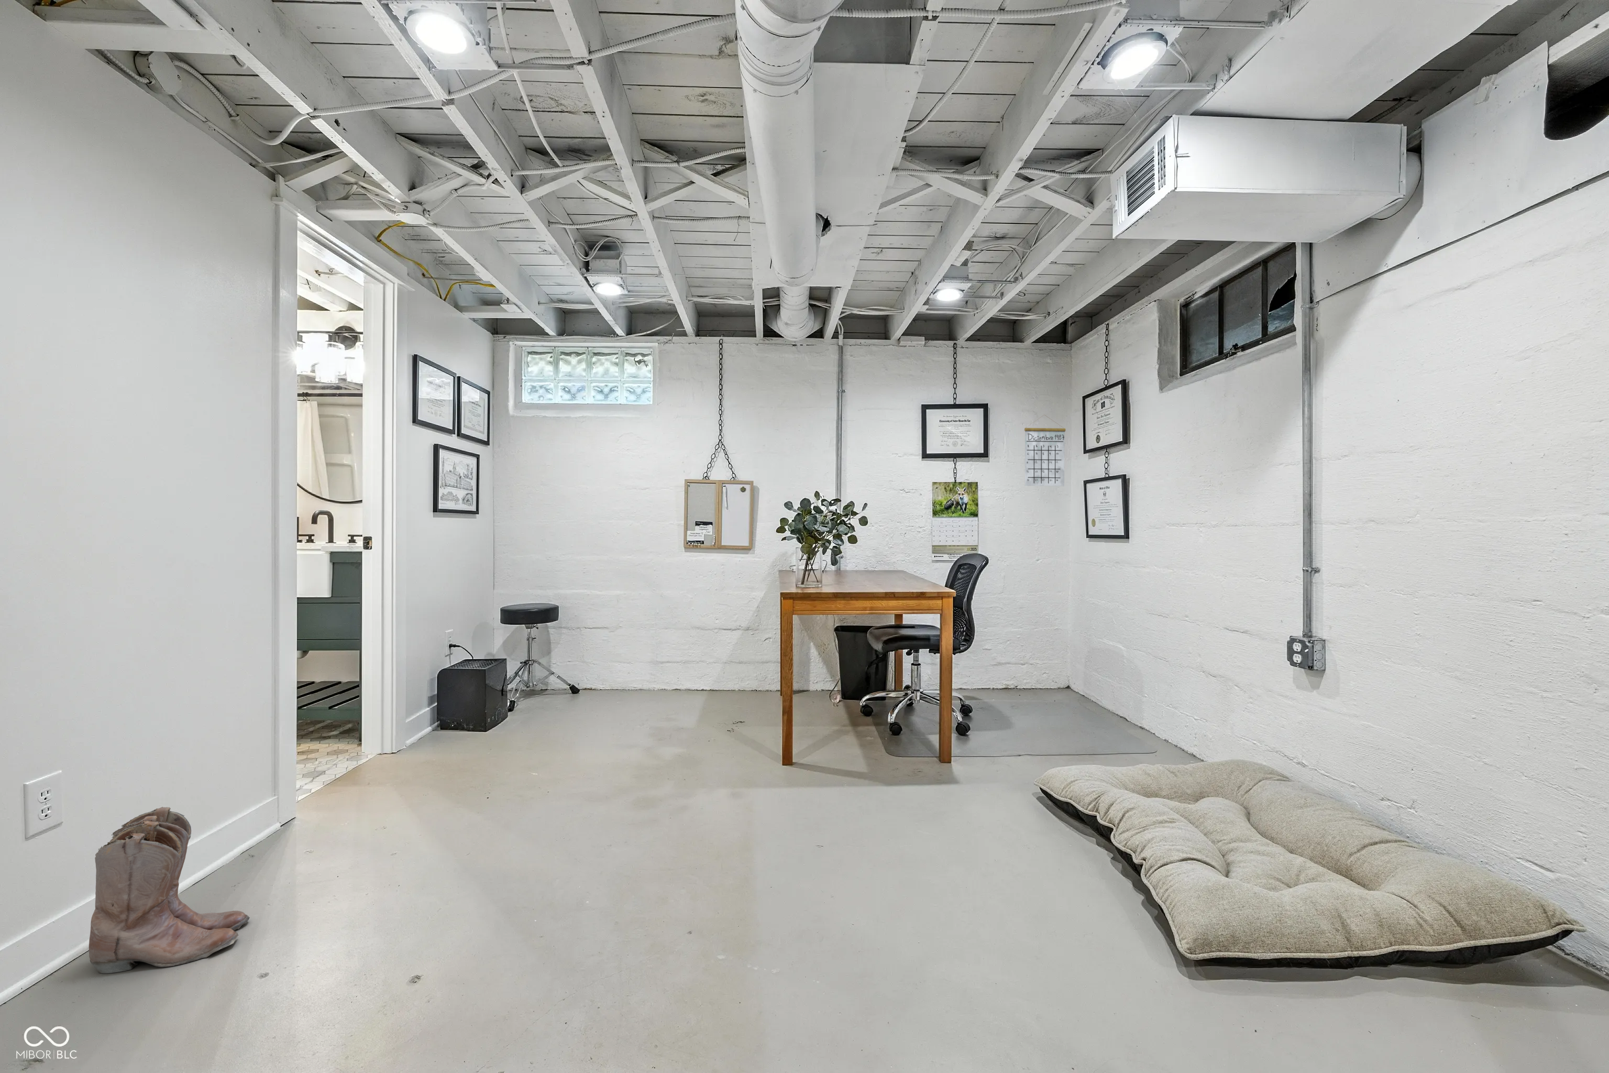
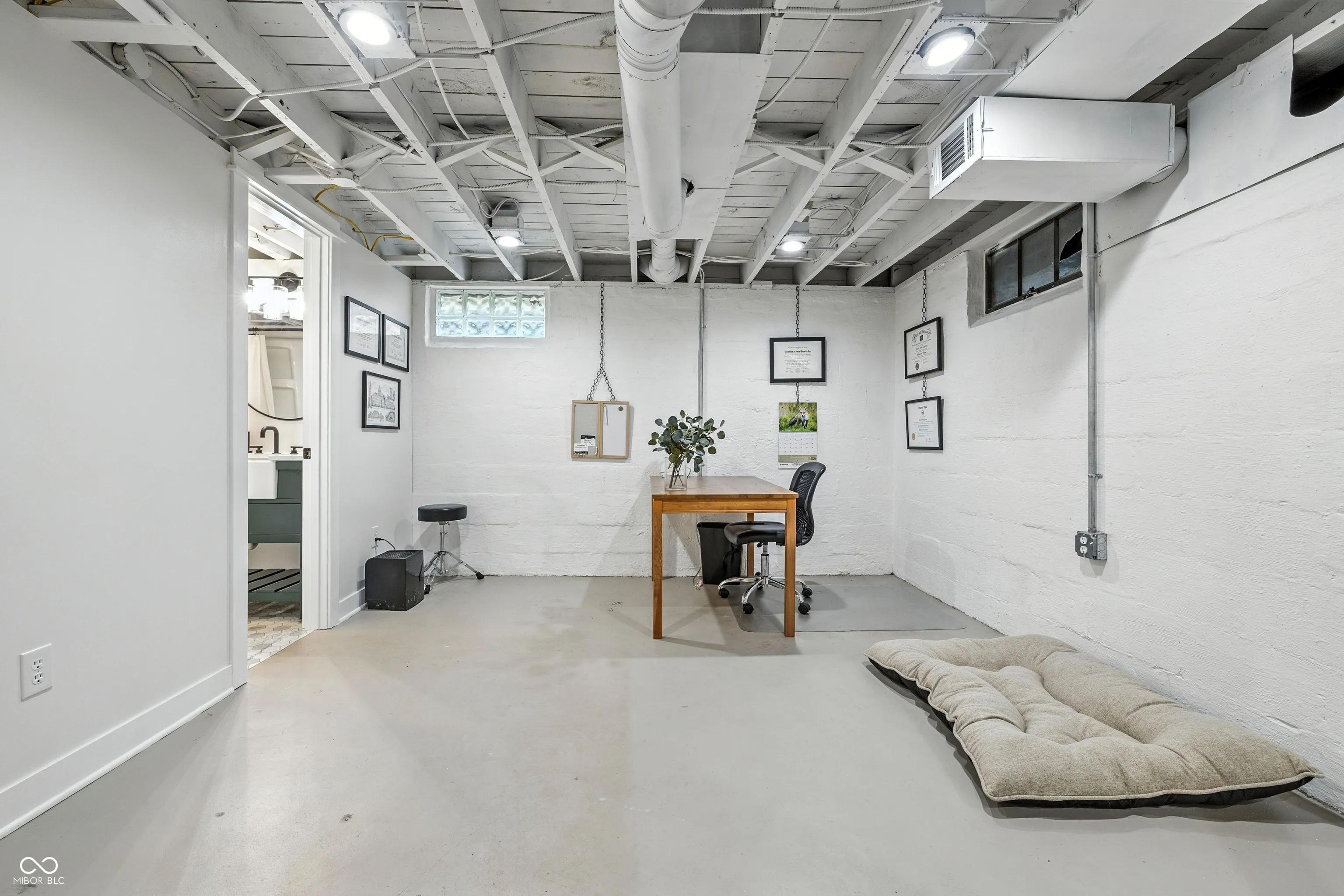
- calendar [1024,414,1065,486]
- boots [89,806,250,974]
